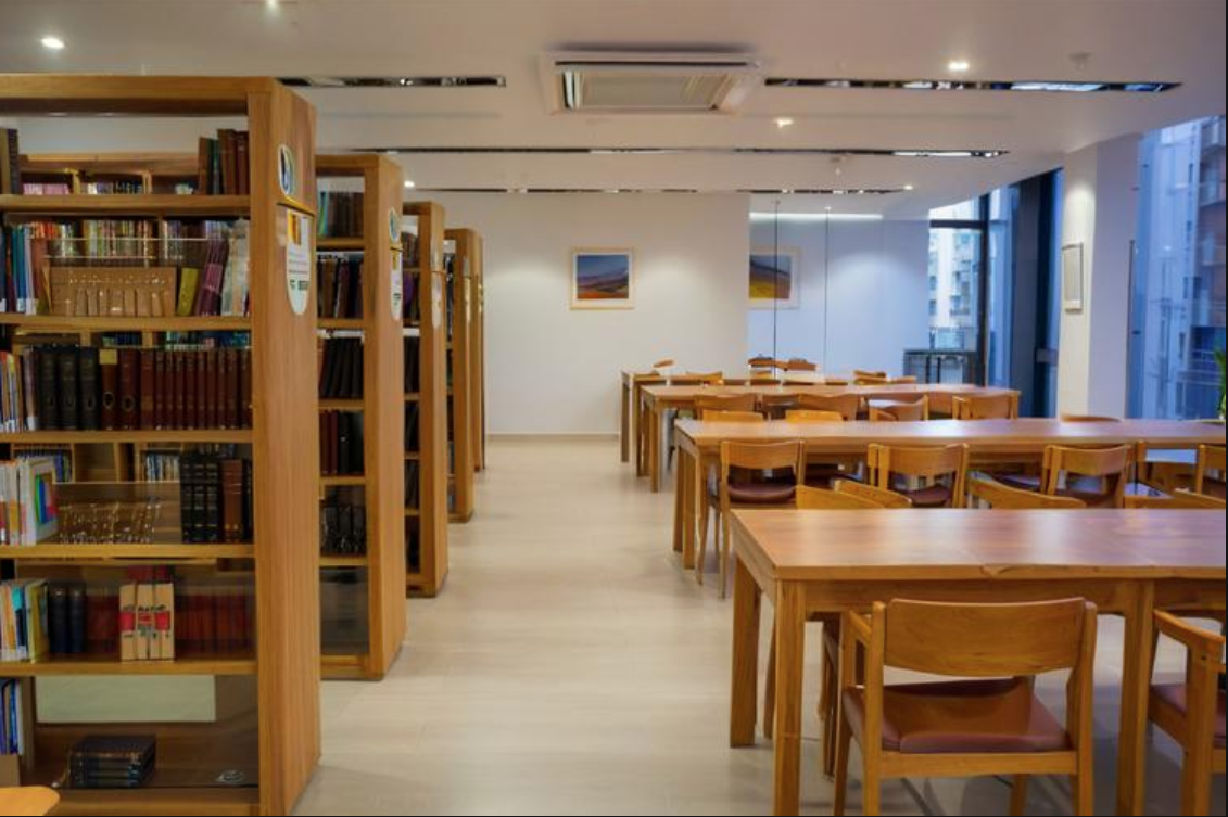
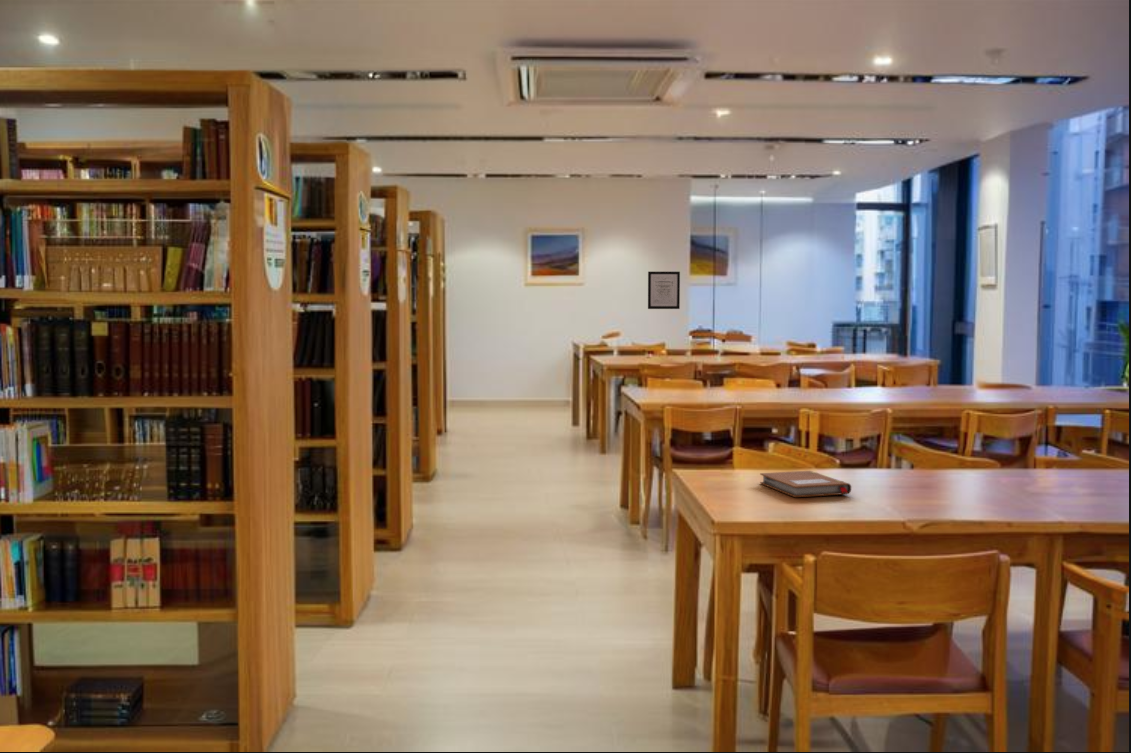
+ notebook [759,470,852,498]
+ wall art [647,271,681,310]
